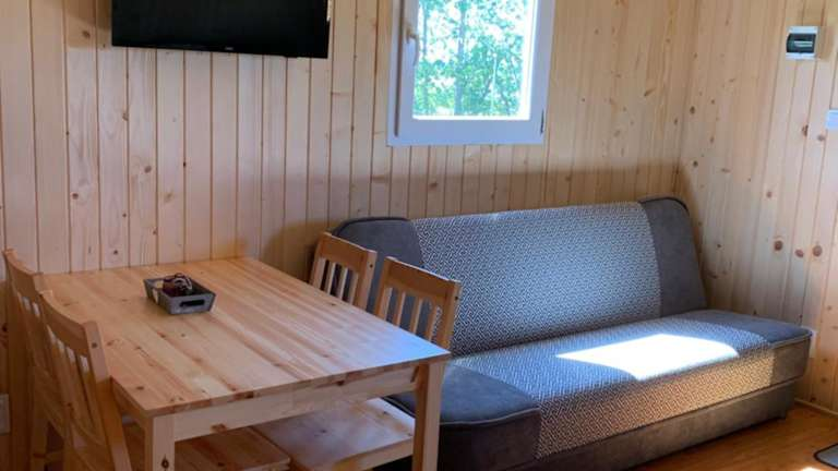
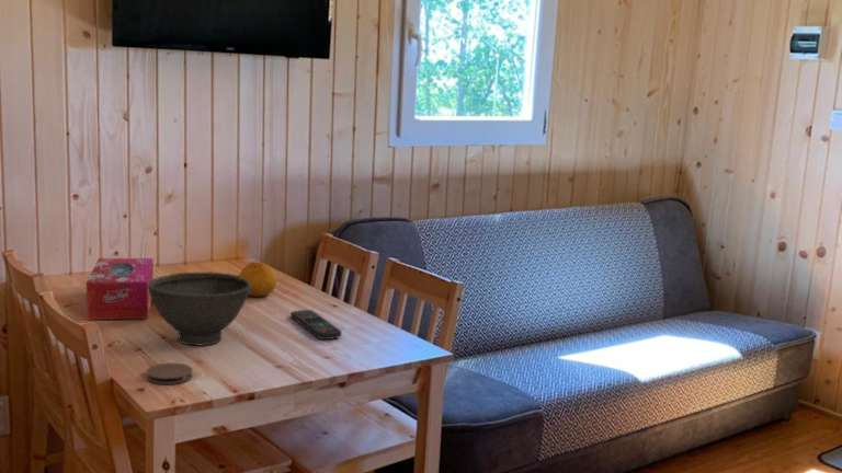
+ coaster [145,362,193,385]
+ remote control [289,309,342,341]
+ fruit [238,261,277,298]
+ tissue box [86,257,155,321]
+ bowl [148,272,251,346]
